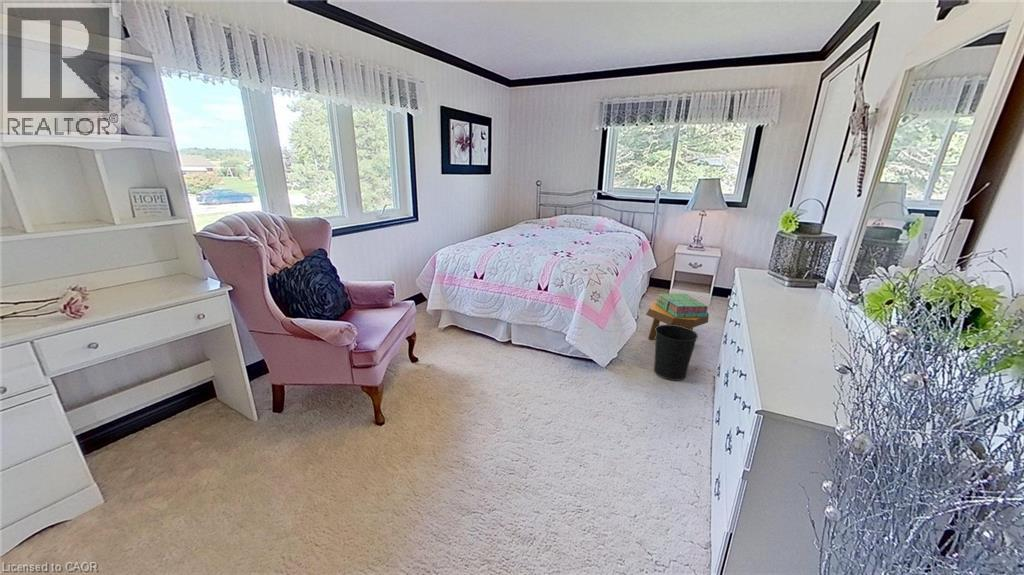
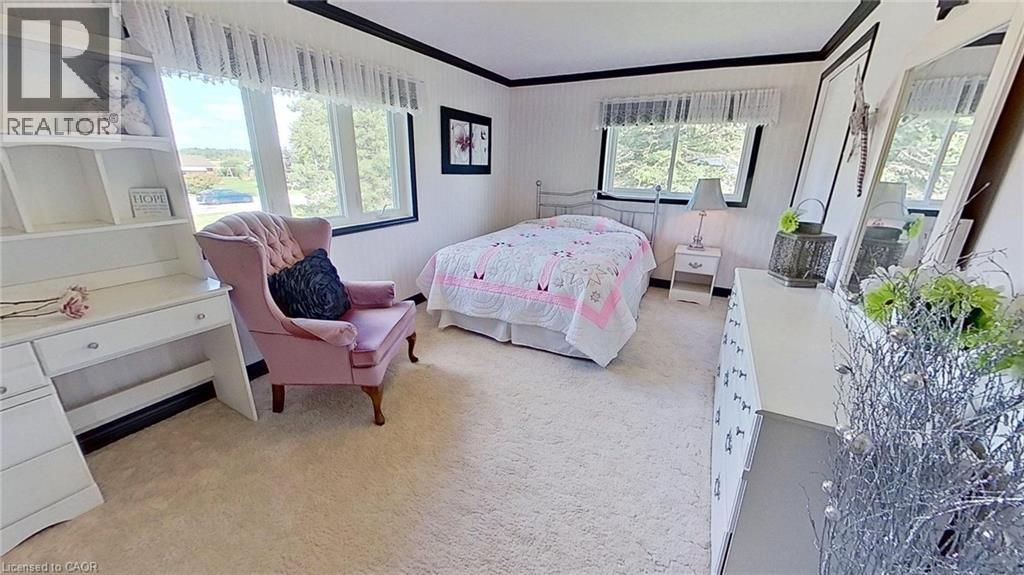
- footstool [645,301,710,341]
- wastebasket [653,324,699,382]
- stack of books [655,293,709,318]
